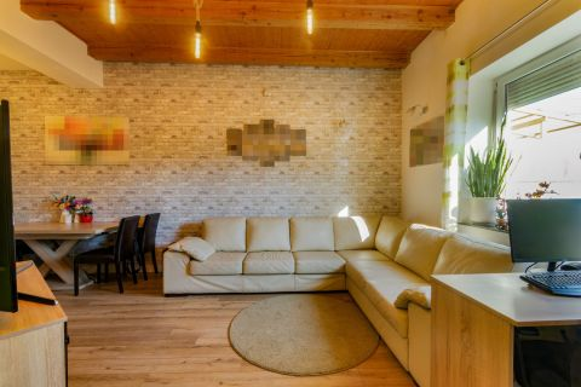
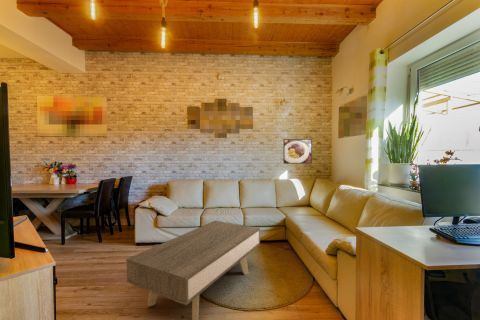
+ coffee table [125,220,261,320]
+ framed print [282,138,313,165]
